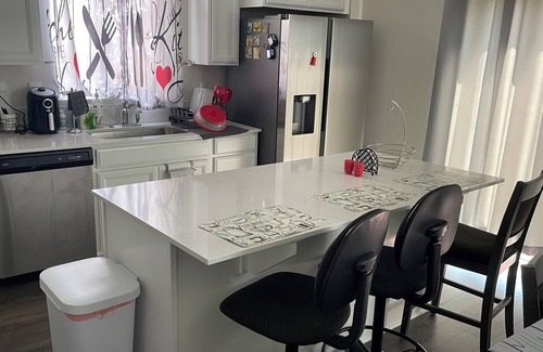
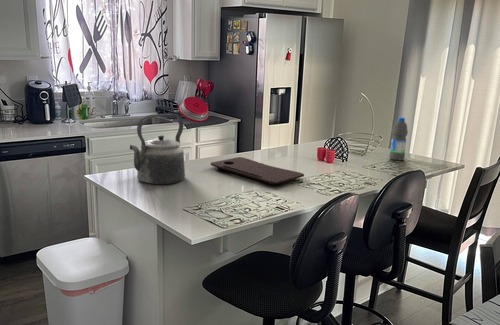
+ cutting board [210,156,305,186]
+ kettle [129,113,186,185]
+ water bottle [388,116,409,162]
